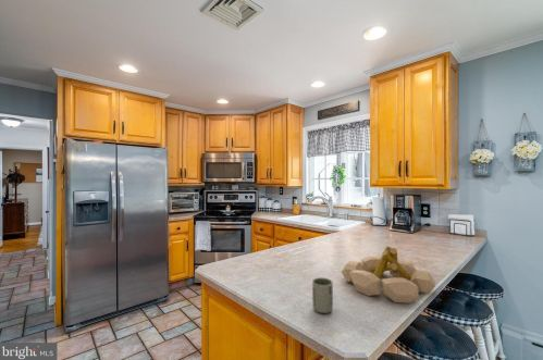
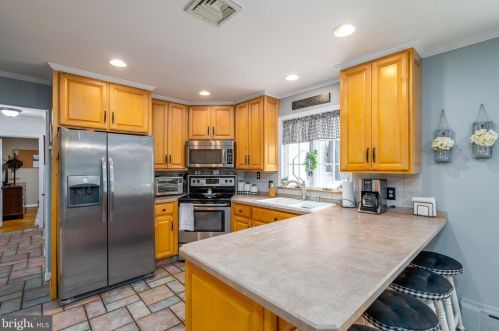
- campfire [341,246,436,305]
- cup [311,276,334,314]
